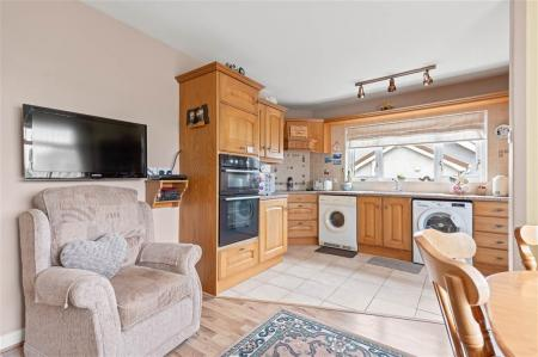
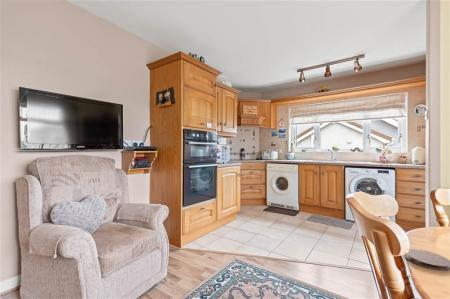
+ coaster [405,248,450,272]
